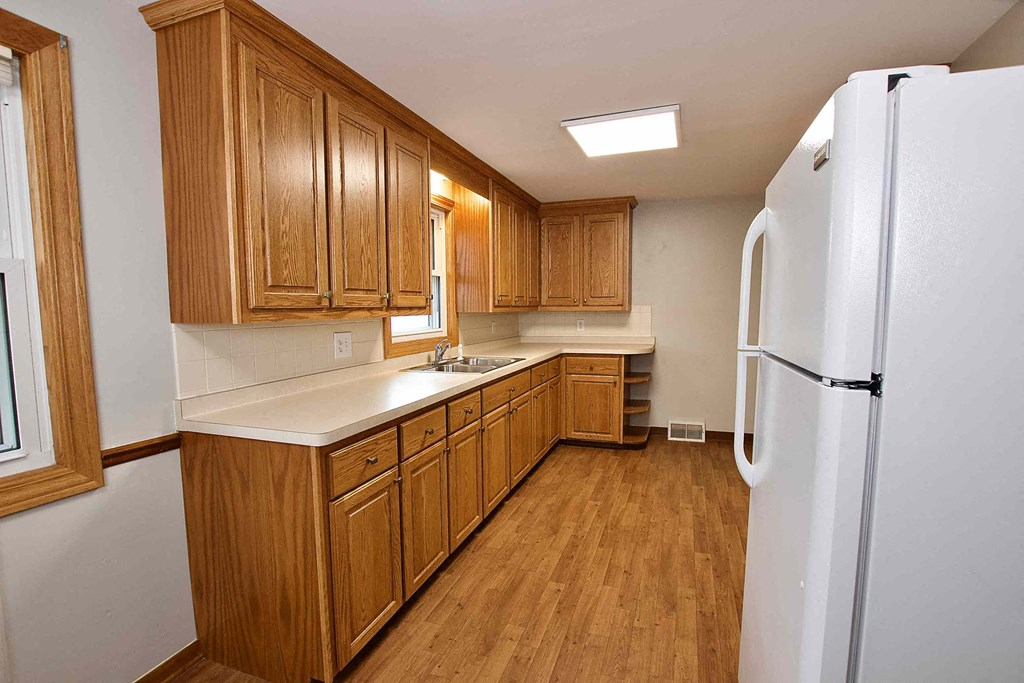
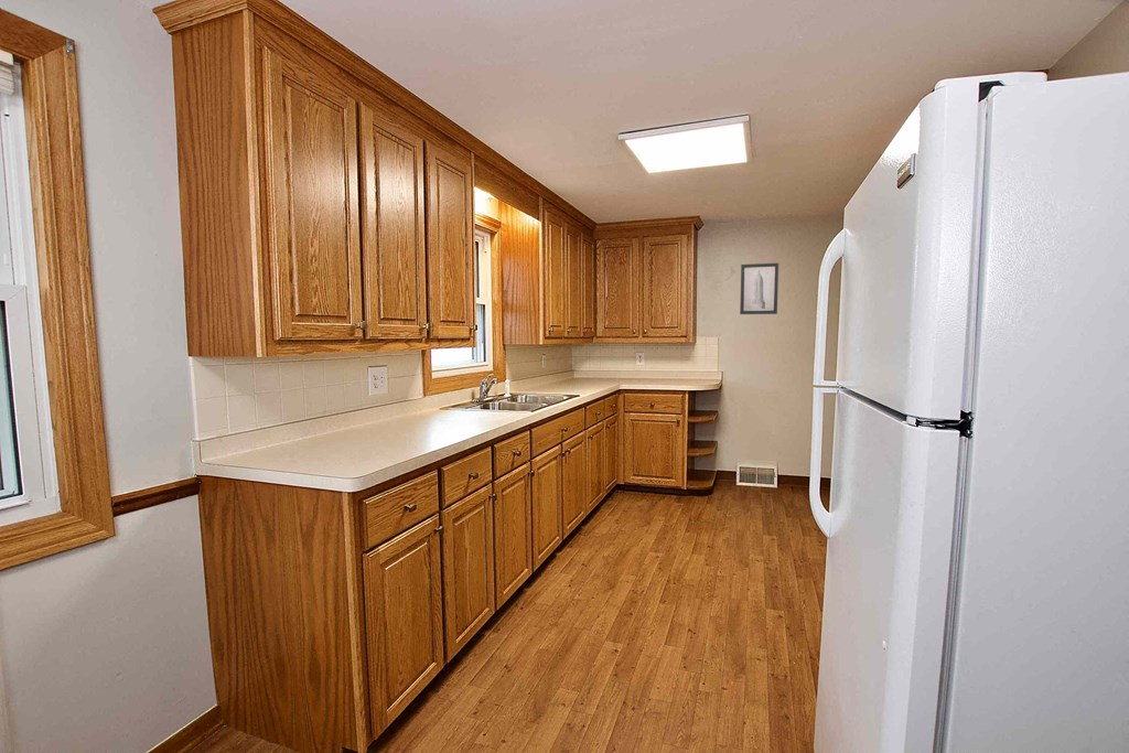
+ wall art [739,262,779,315]
